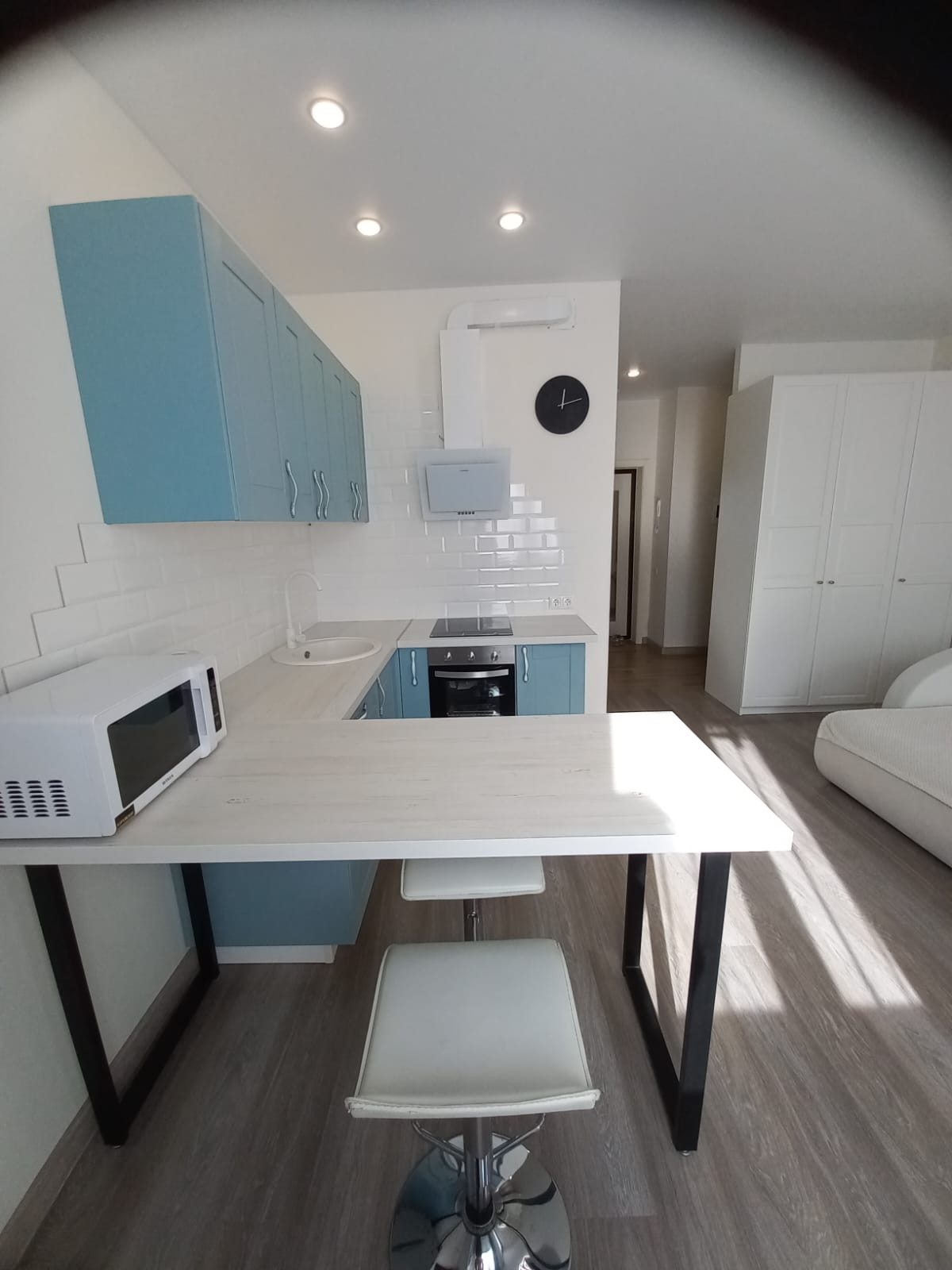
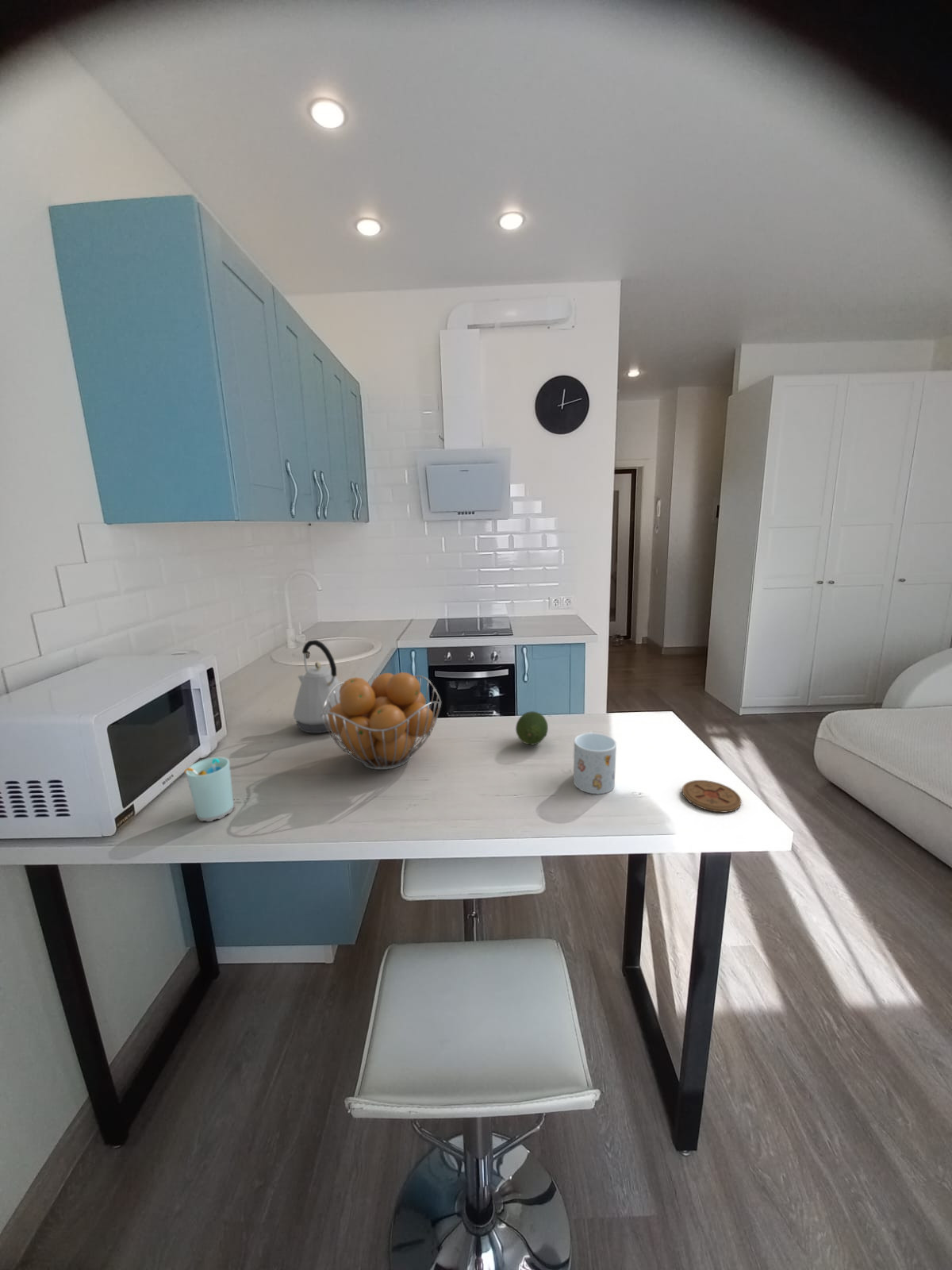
+ fruit basket [321,672,442,771]
+ coaster [681,779,742,813]
+ kettle [293,639,340,733]
+ cup [183,756,235,822]
+ fruit [515,710,549,746]
+ mug [573,731,617,795]
